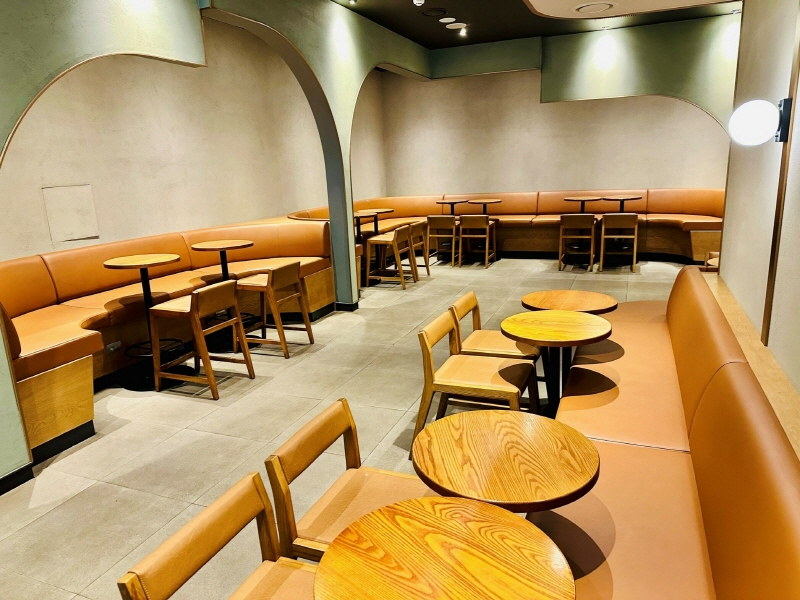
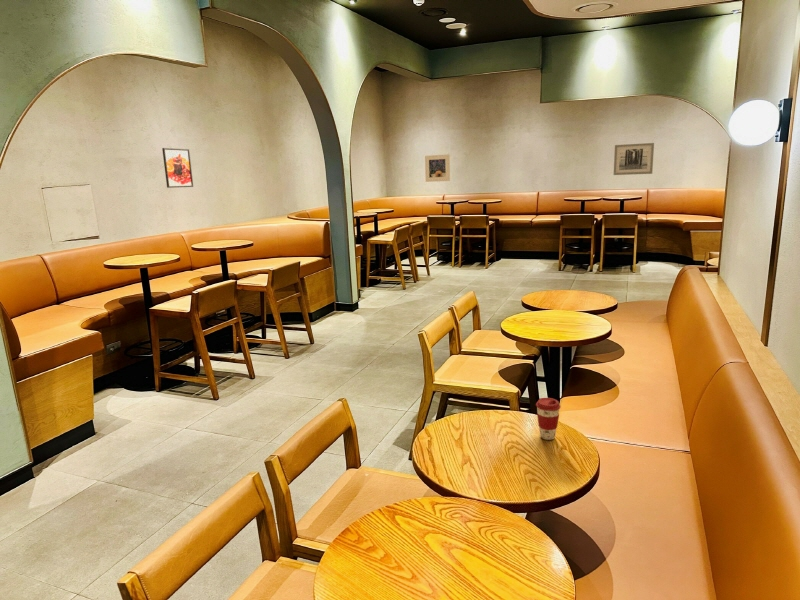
+ coffee cup [535,397,562,441]
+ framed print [424,153,451,183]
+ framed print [161,147,194,189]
+ wall art [613,142,655,176]
